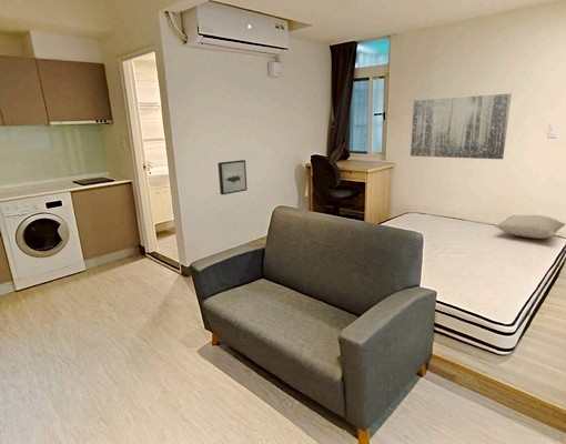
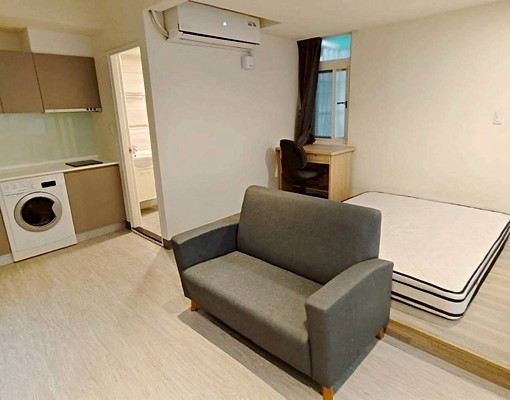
- wall art [218,159,249,195]
- pillow [494,214,566,240]
- wall art [410,92,513,160]
